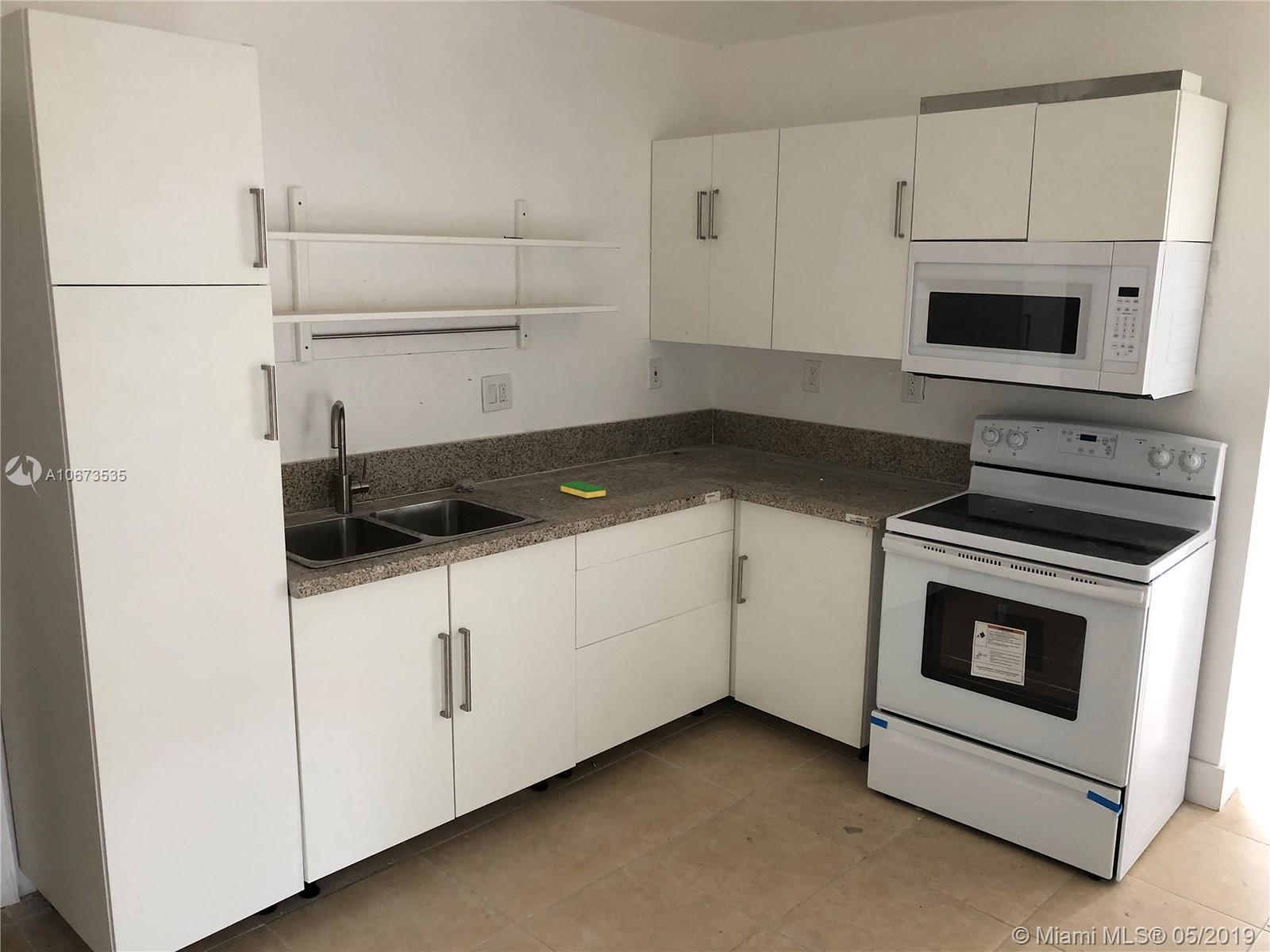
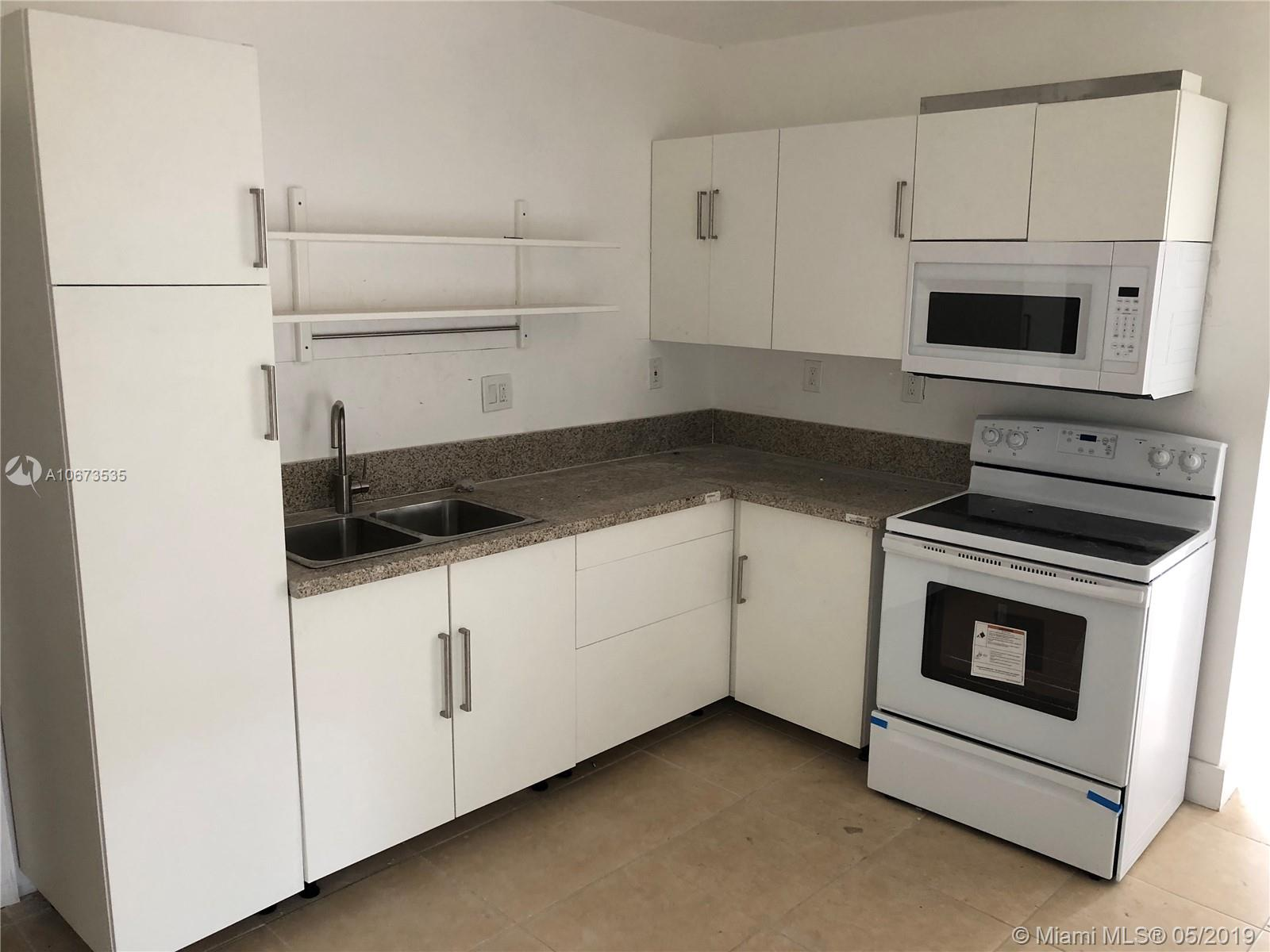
- dish sponge [560,481,606,499]
